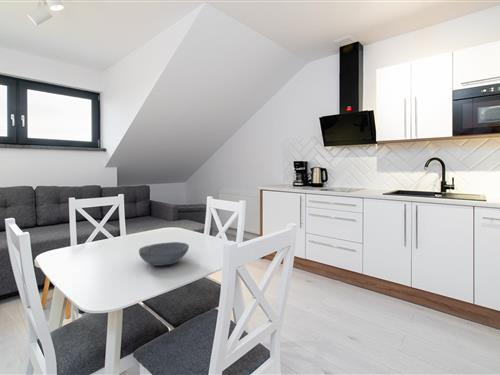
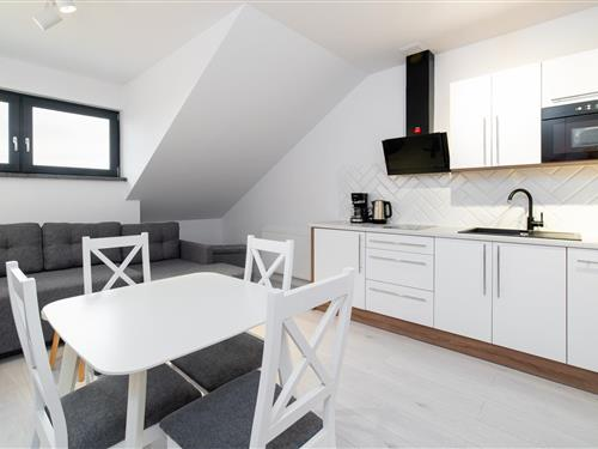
- bowl [138,241,190,267]
